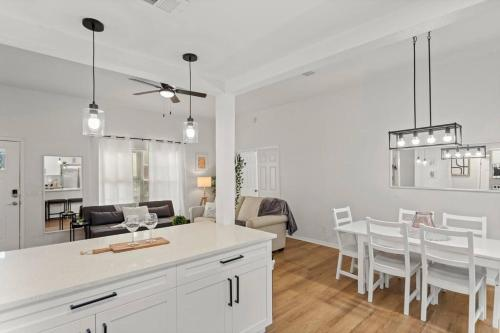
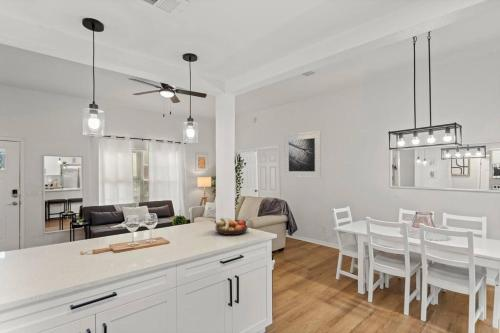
+ fruit bowl [214,217,249,236]
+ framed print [283,130,322,179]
